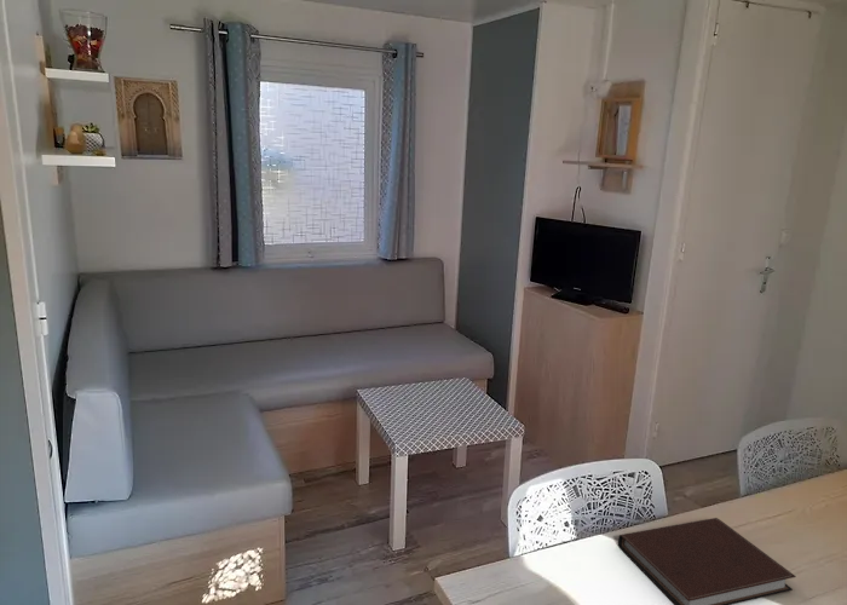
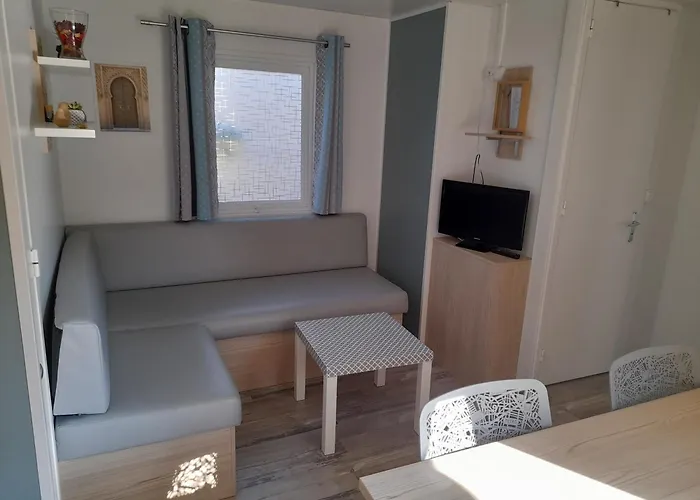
- notebook [617,517,797,605]
